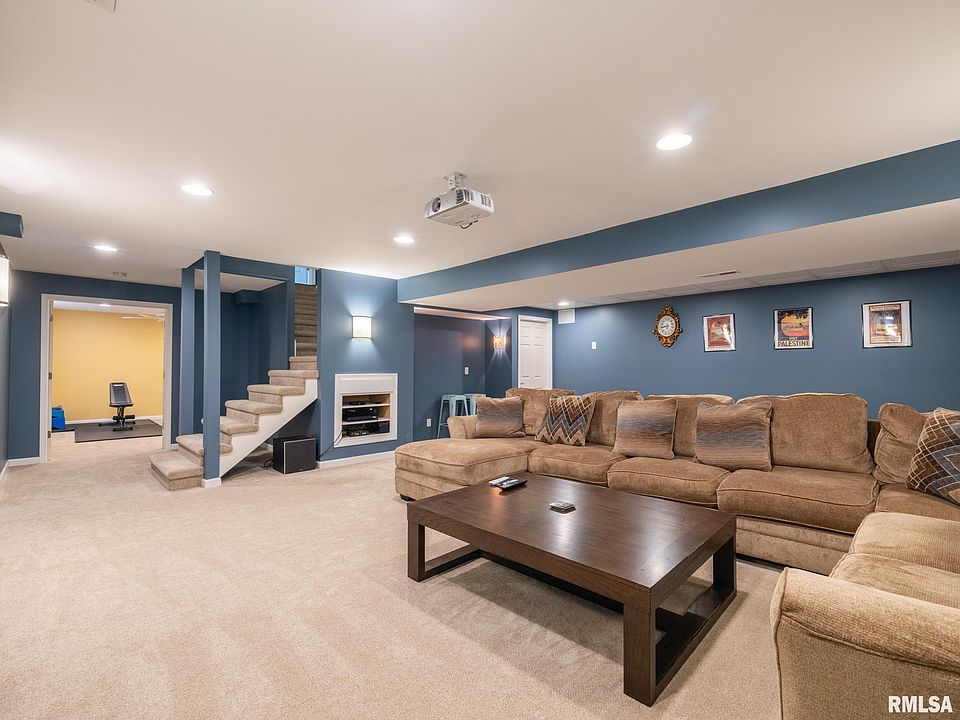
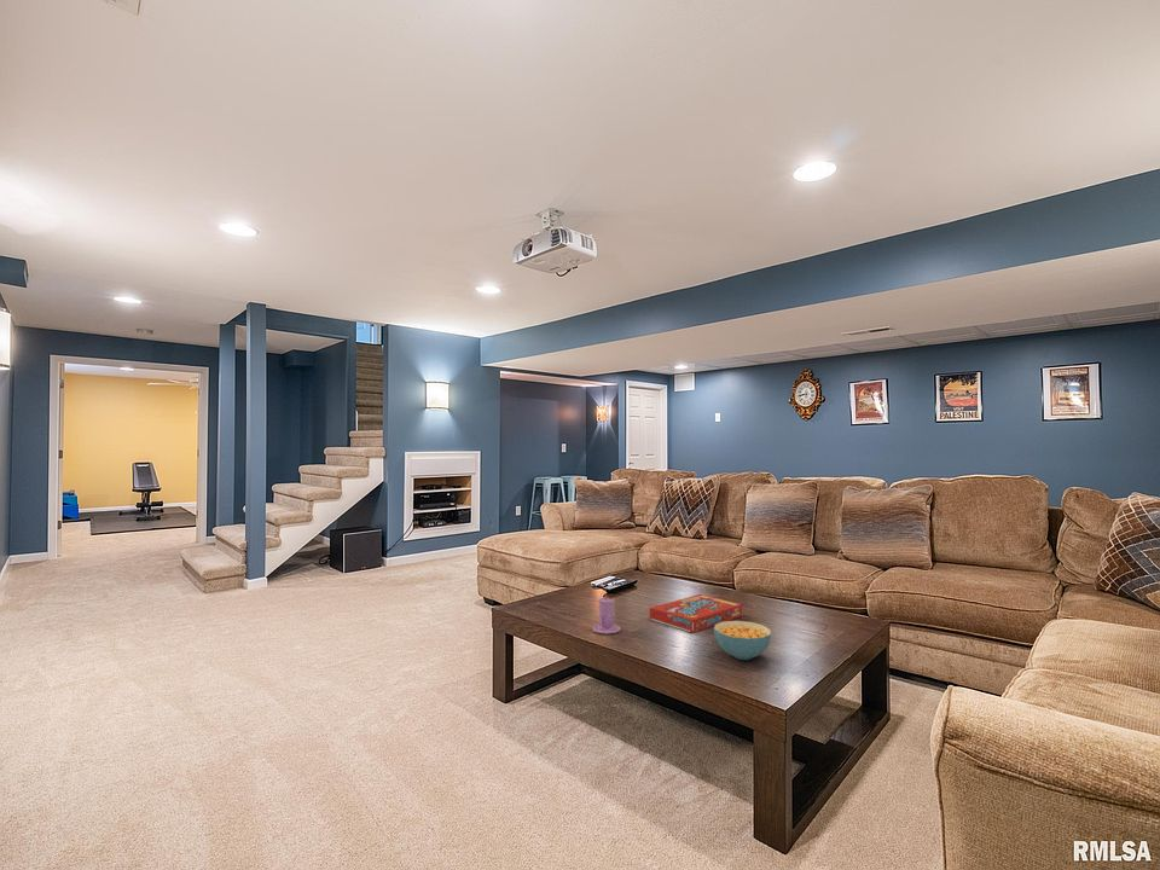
+ candle [592,592,621,636]
+ snack box [649,593,744,634]
+ cereal bowl [713,620,772,661]
